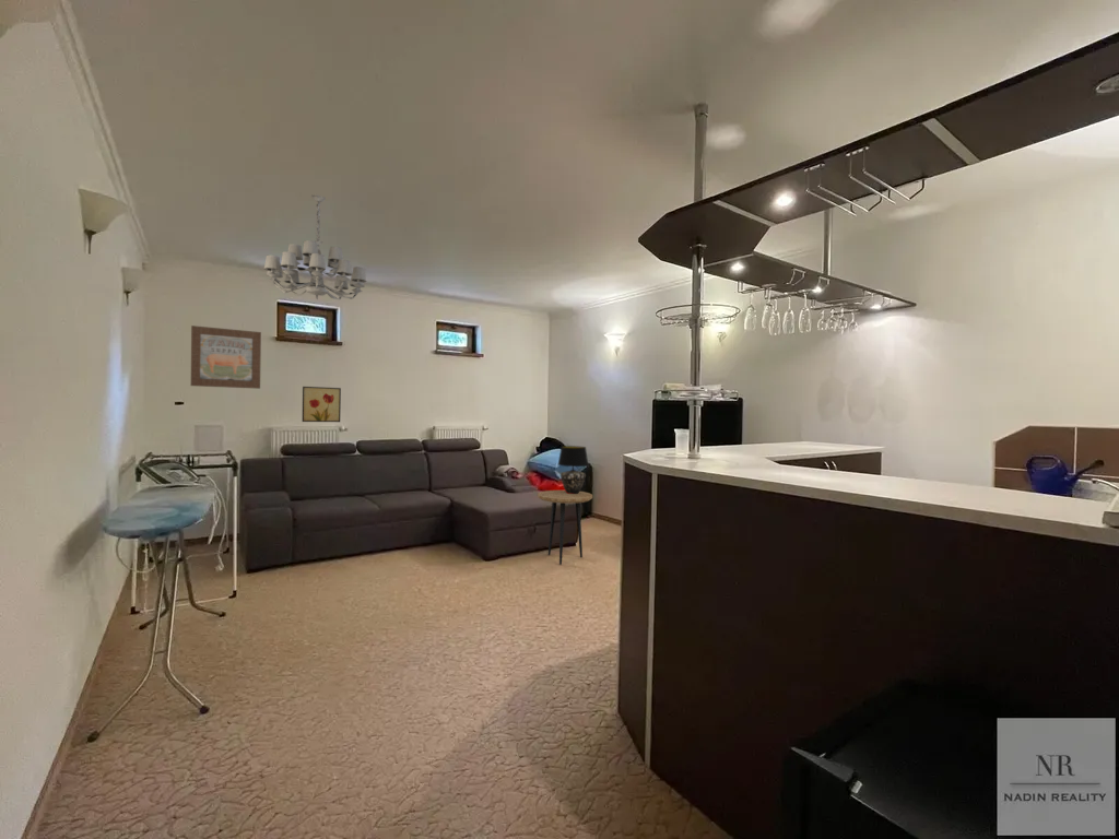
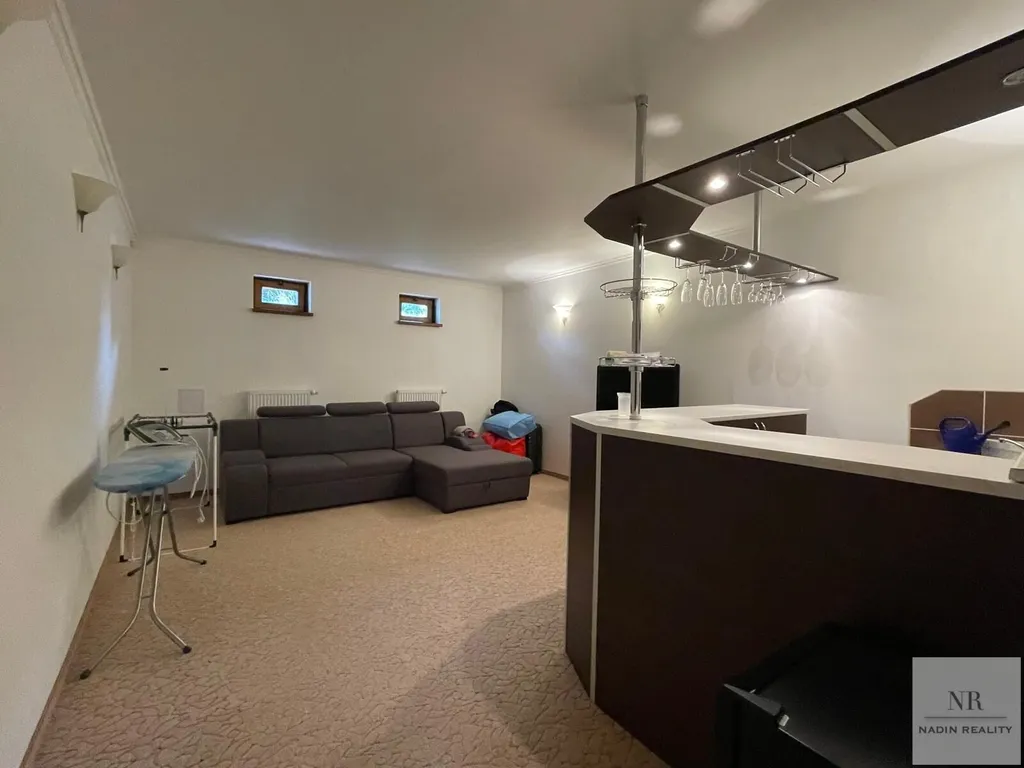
- chandelier [262,193,368,300]
- wall art [190,324,262,390]
- side table [537,489,593,566]
- table lamp [557,445,589,494]
- wall art [302,386,342,423]
